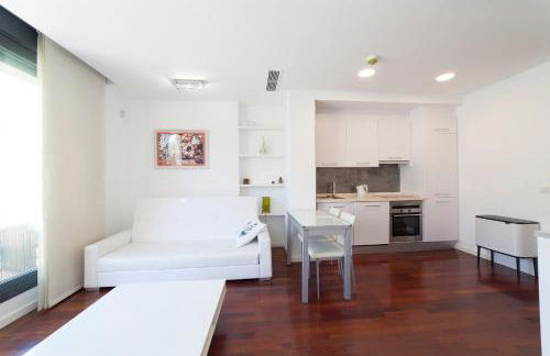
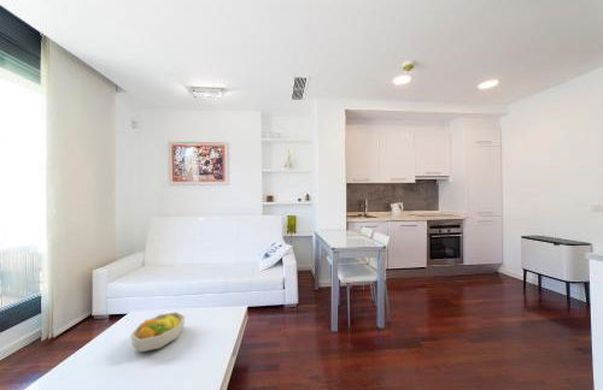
+ fruit bowl [129,311,186,353]
